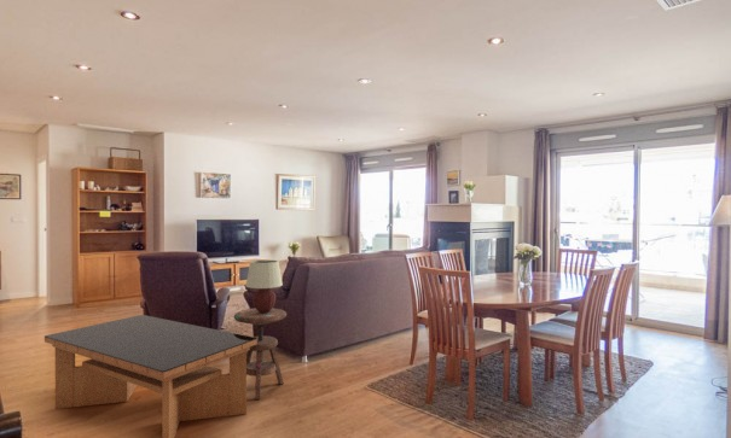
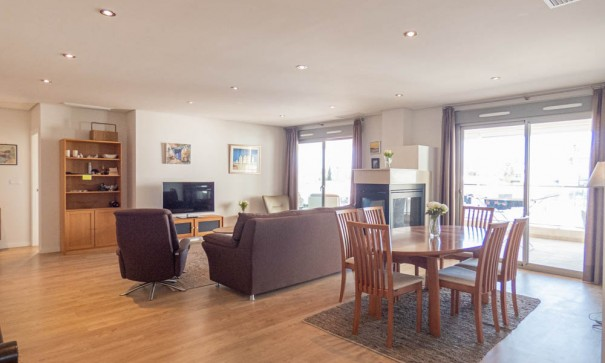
- coffee table [43,314,257,438]
- side table [233,306,288,401]
- table lamp [244,258,284,314]
